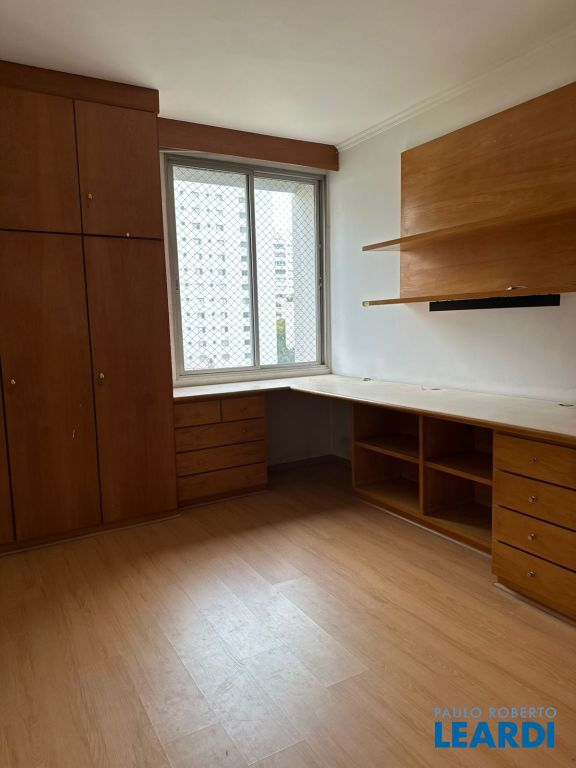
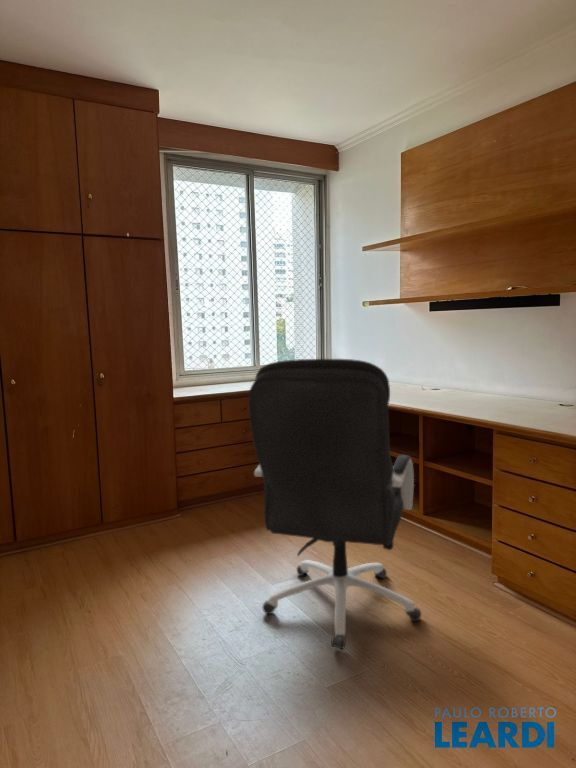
+ office chair [248,358,422,651]
